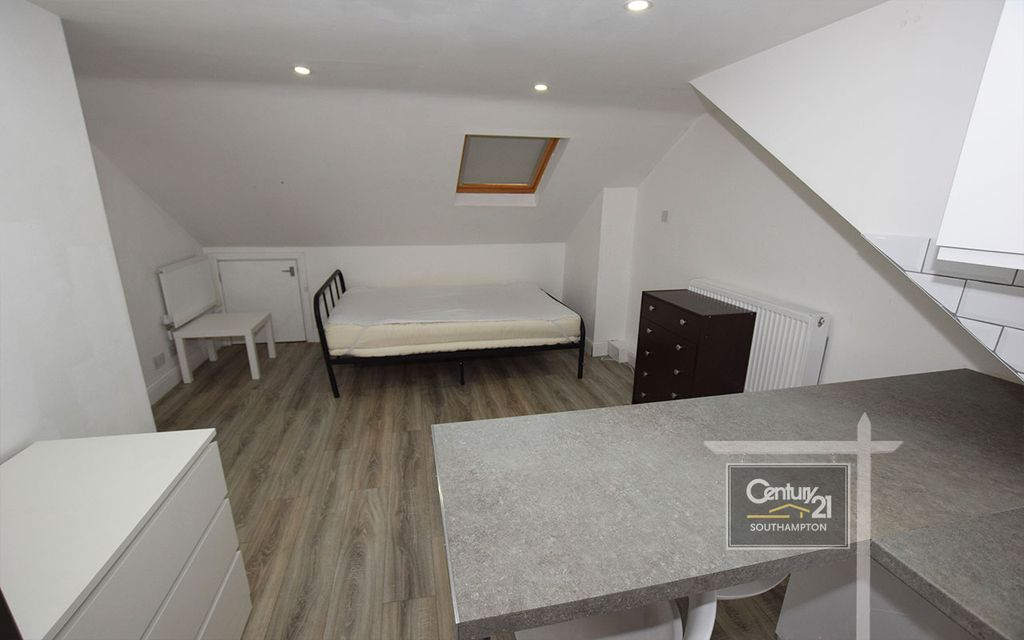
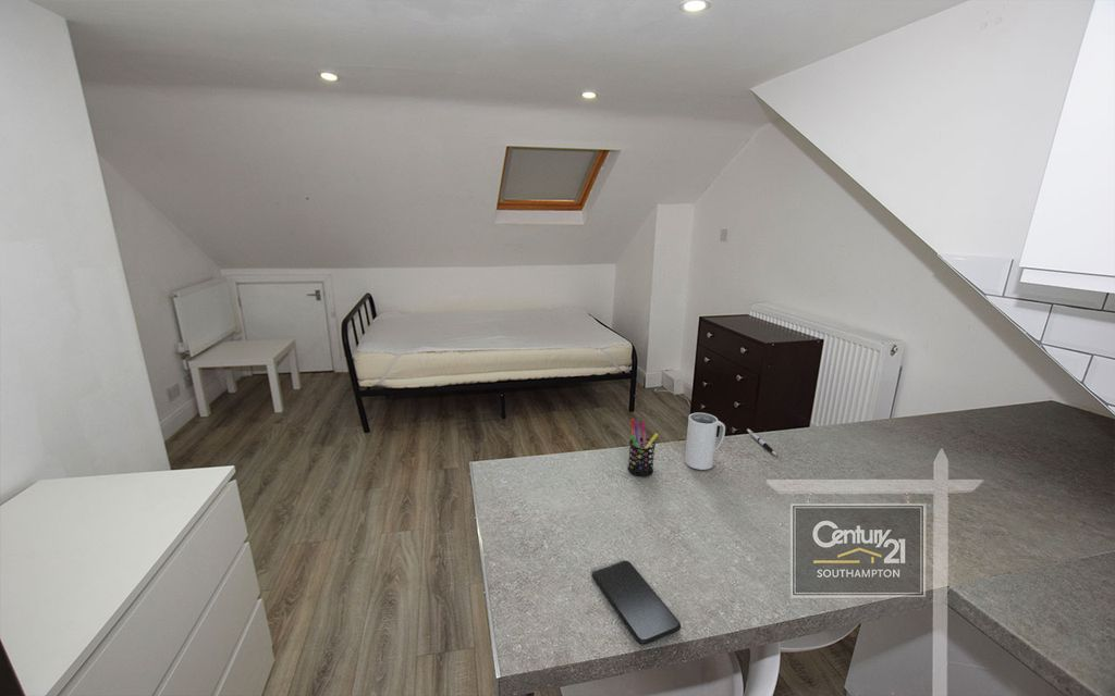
+ pen [746,428,779,457]
+ pen holder [627,418,659,477]
+ mug [684,412,726,471]
+ smartphone [591,560,682,646]
